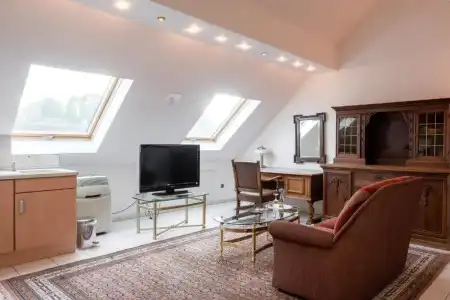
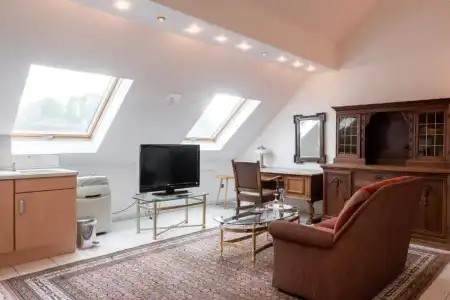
+ side table [214,174,235,210]
